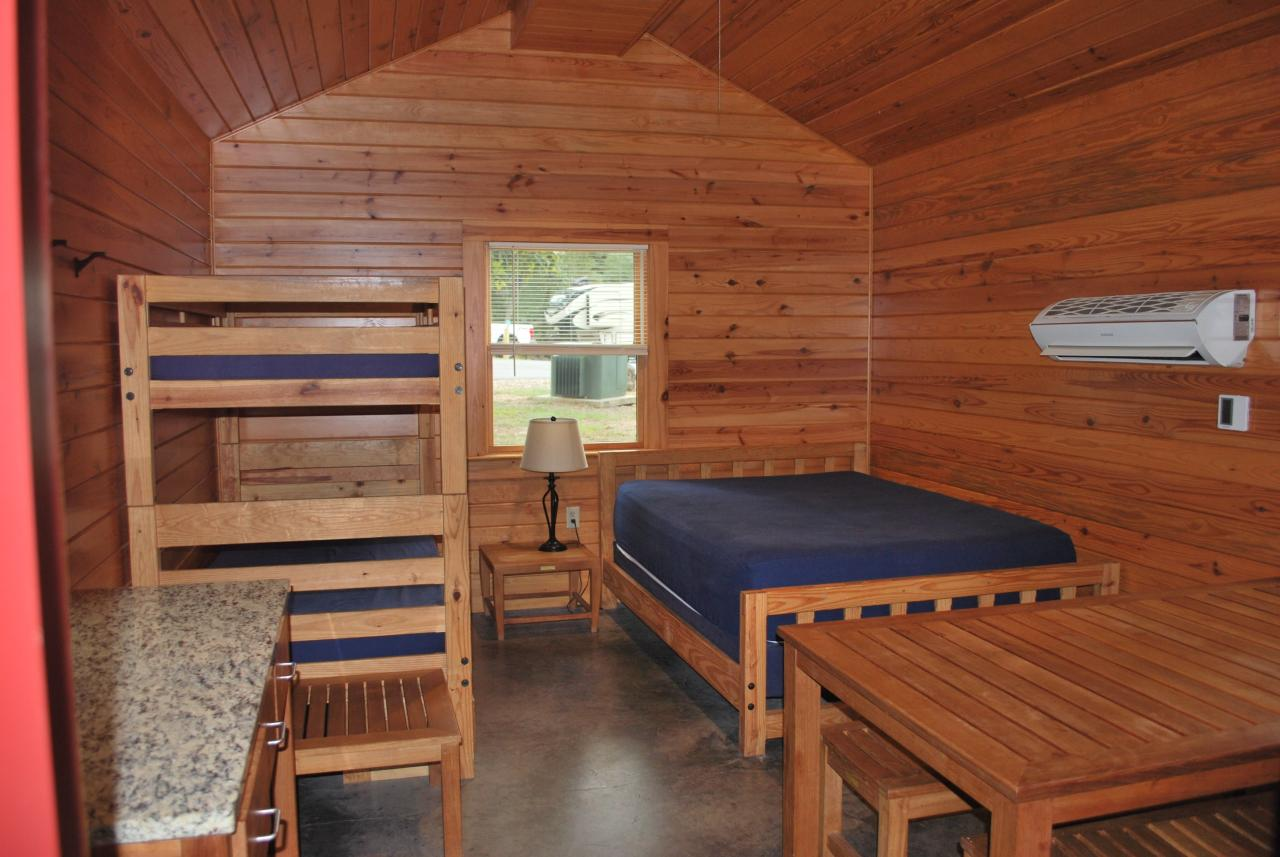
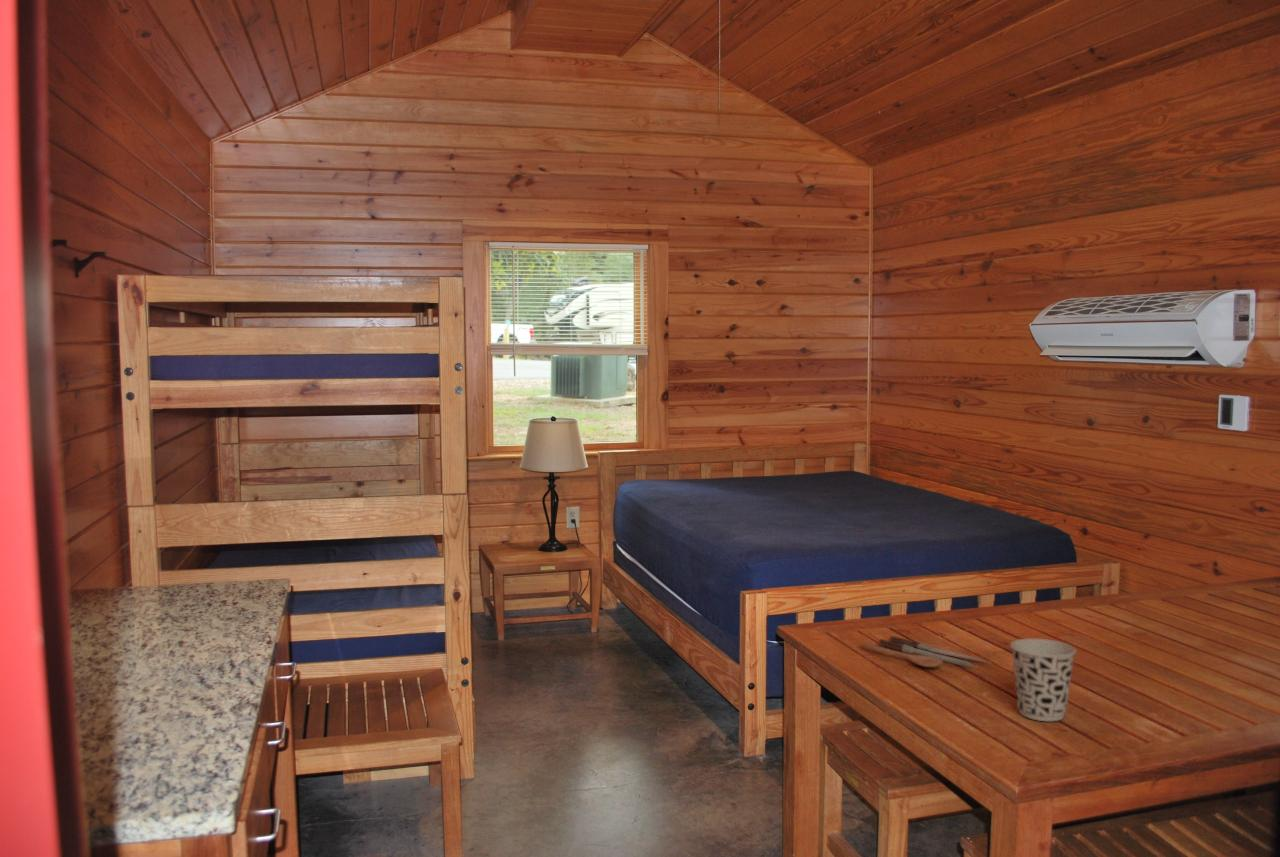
+ cup [1009,638,1077,722]
+ spoon [860,635,994,668]
